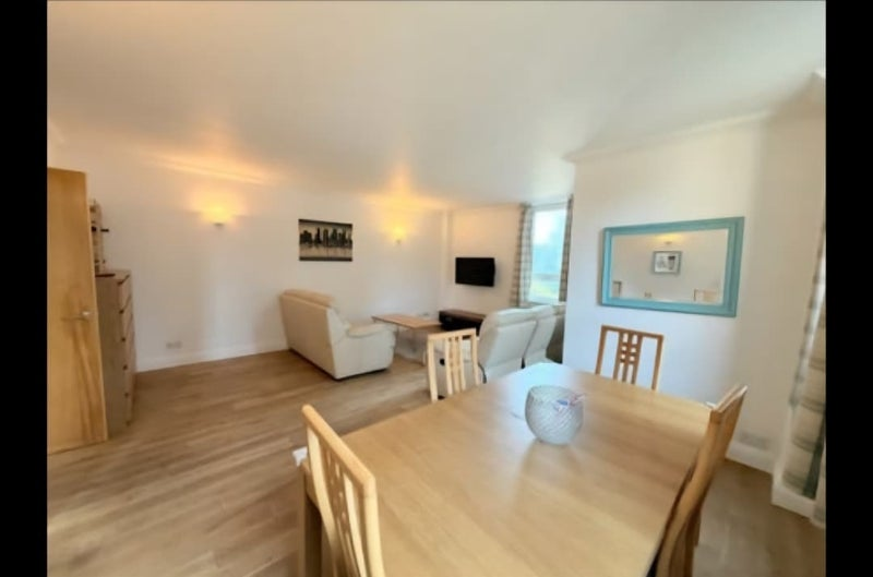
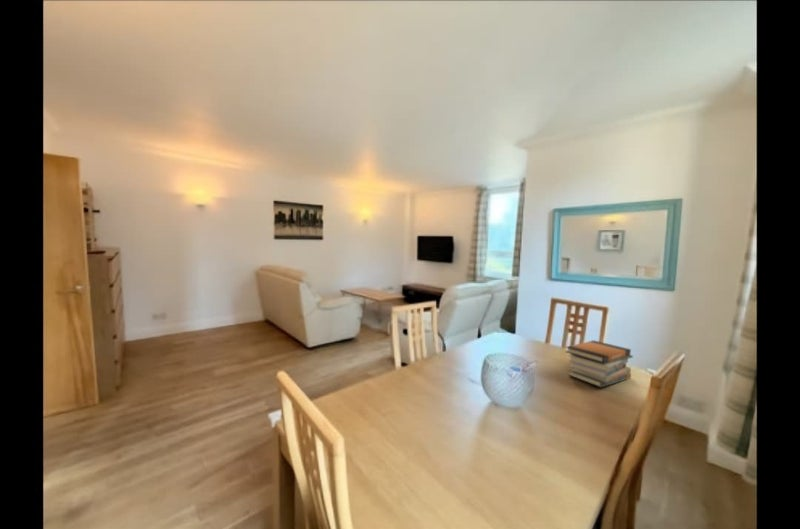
+ book stack [564,339,634,388]
